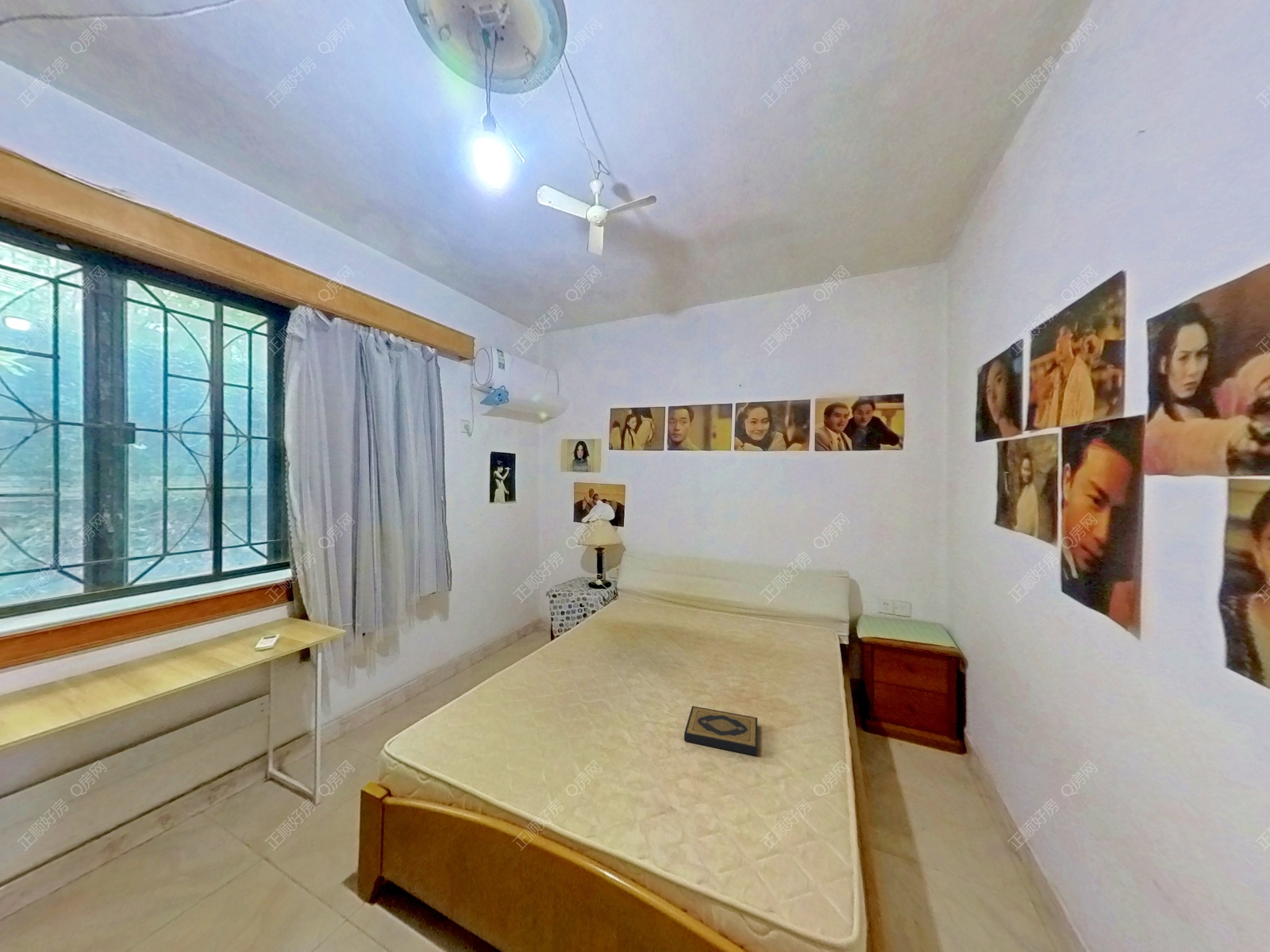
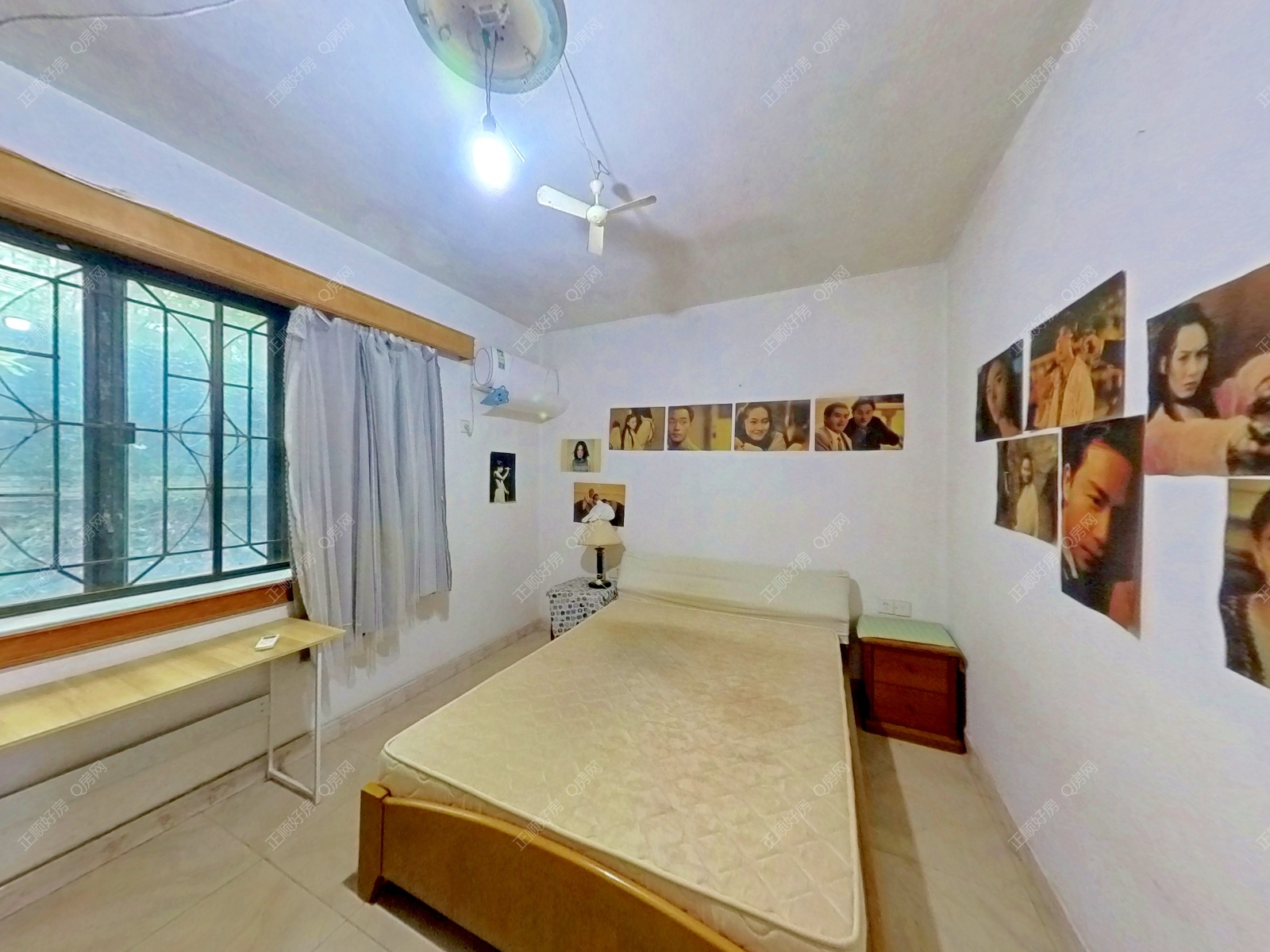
- hardback book [683,705,758,756]
